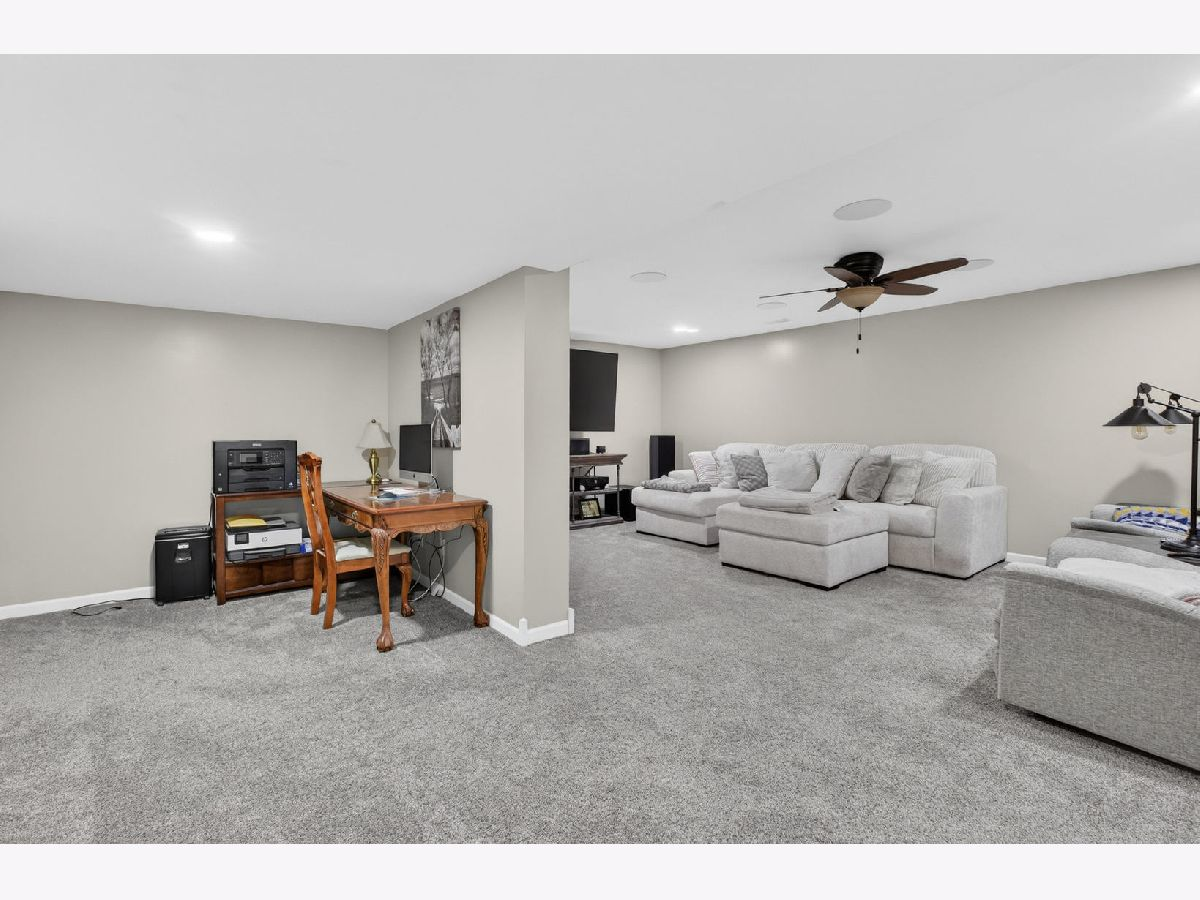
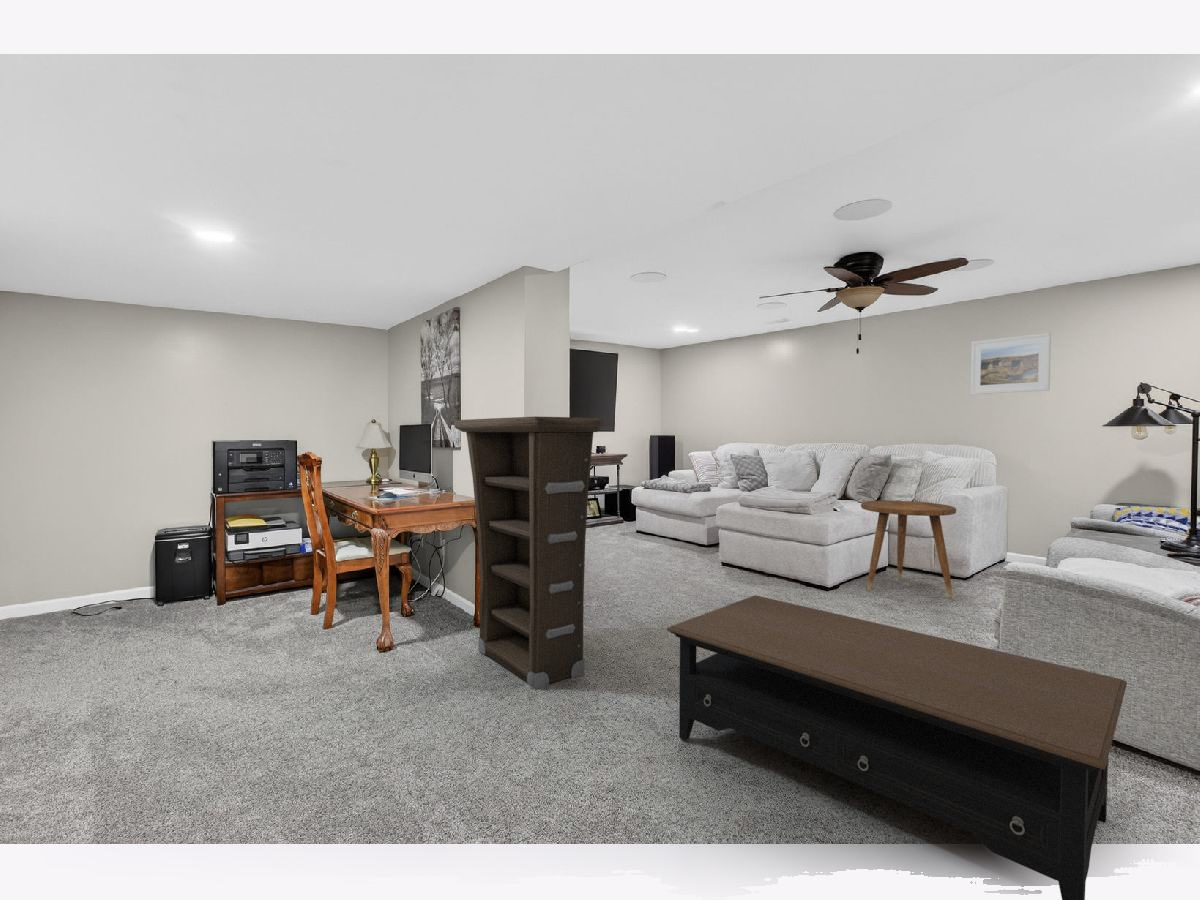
+ side table [860,500,957,599]
+ cabinet [453,415,603,690]
+ coffee table [666,594,1128,900]
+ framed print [970,332,1052,395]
